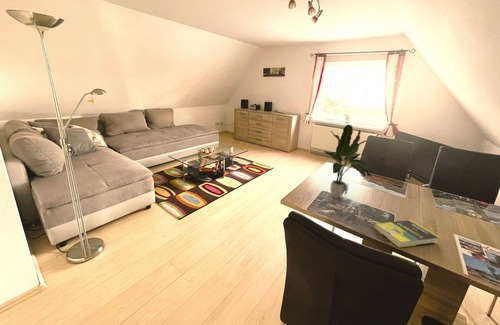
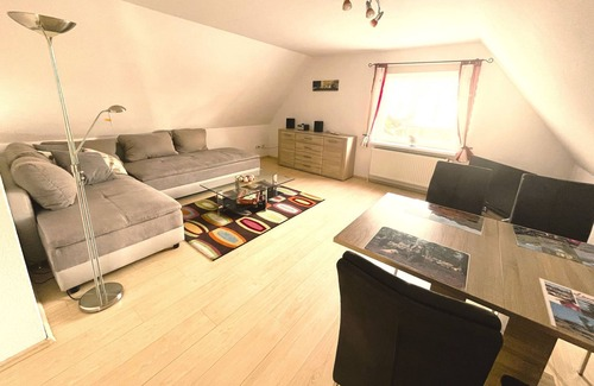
- potted plant [323,124,374,199]
- book [374,219,441,248]
